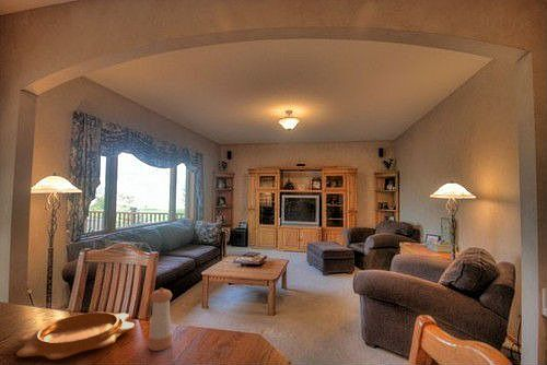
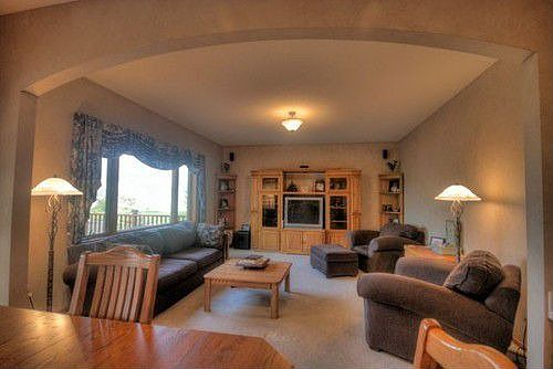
- pepper shaker [148,286,173,352]
- decorative bowl [15,310,136,361]
